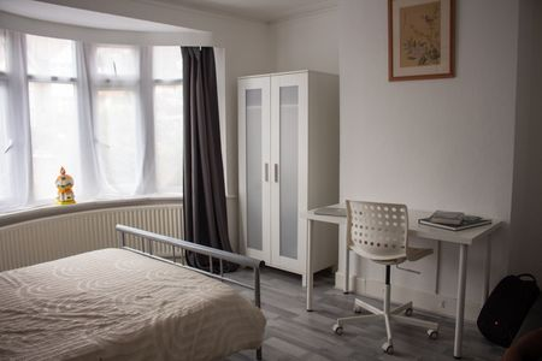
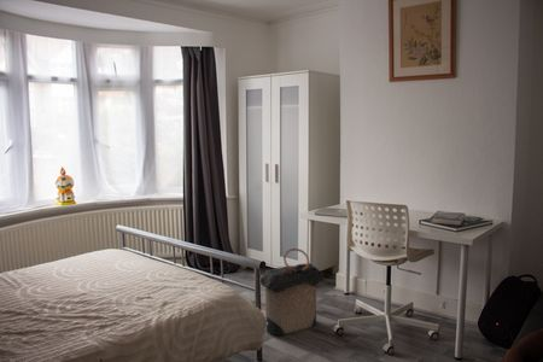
+ laundry hamper [259,247,326,337]
